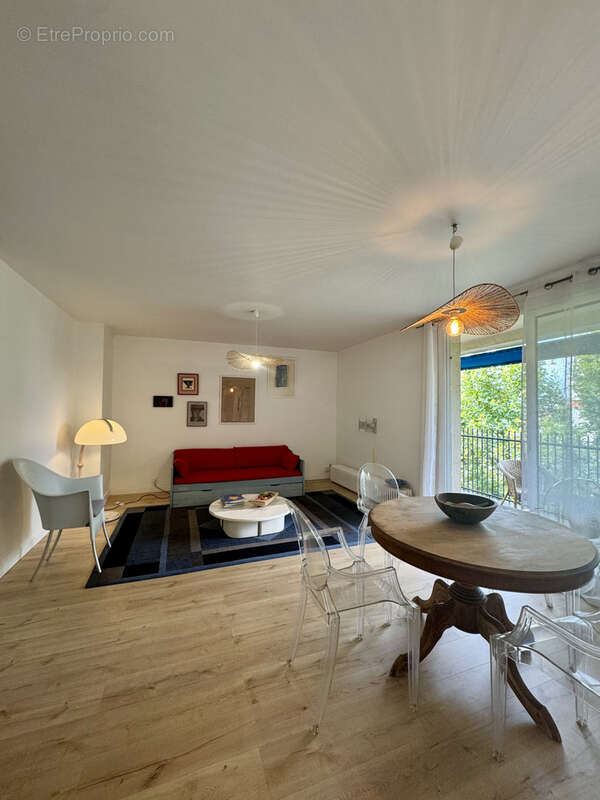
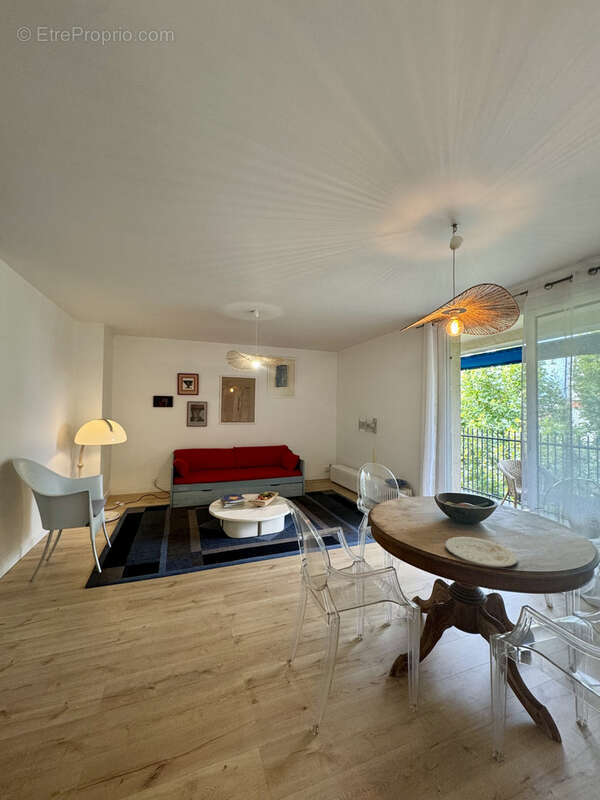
+ plate [445,536,518,568]
